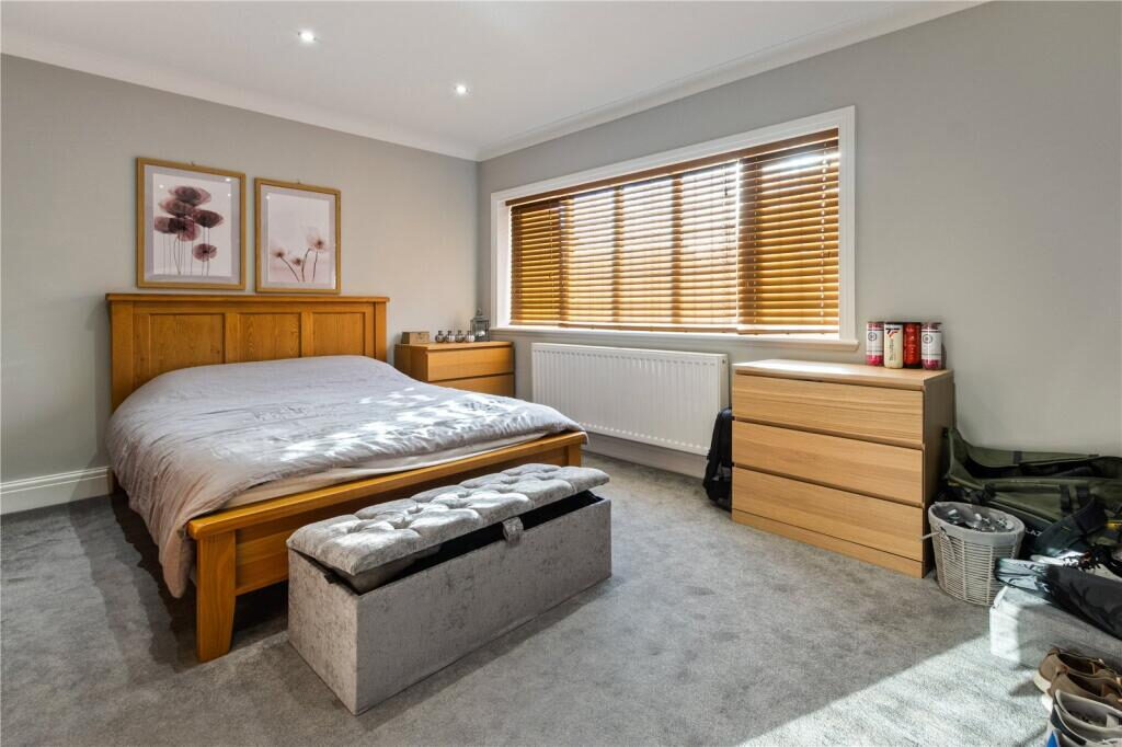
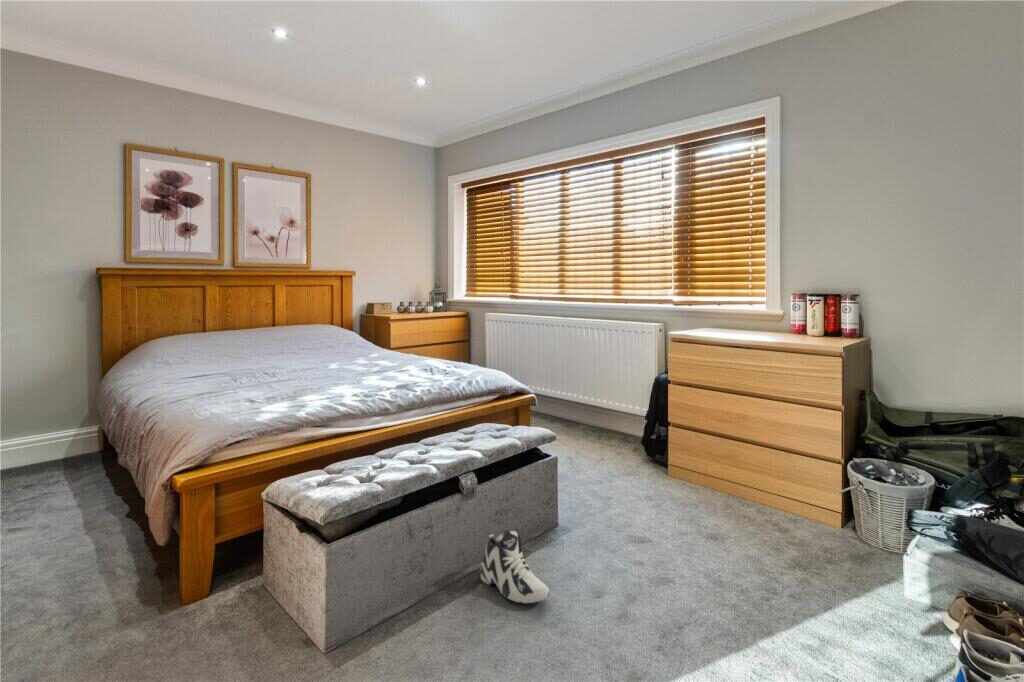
+ sneaker [479,528,550,604]
